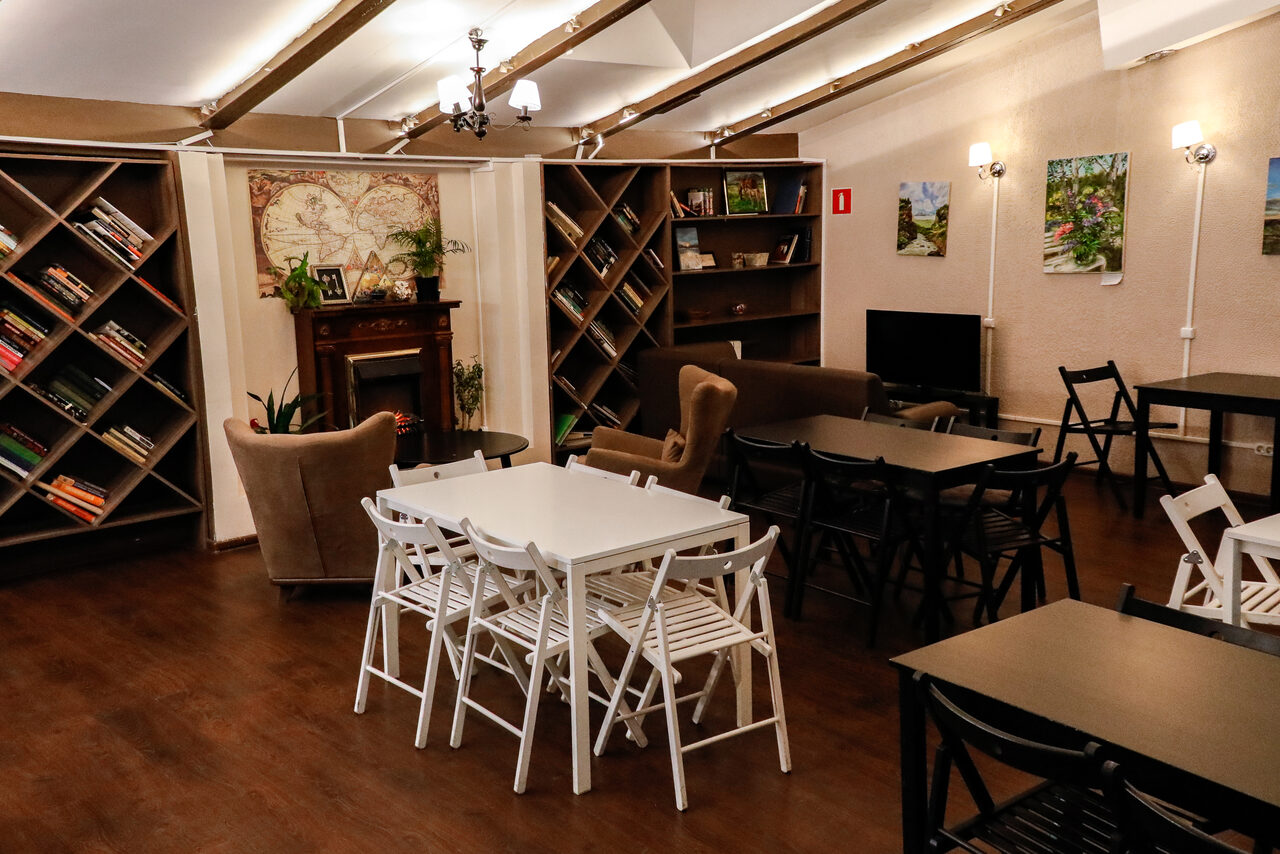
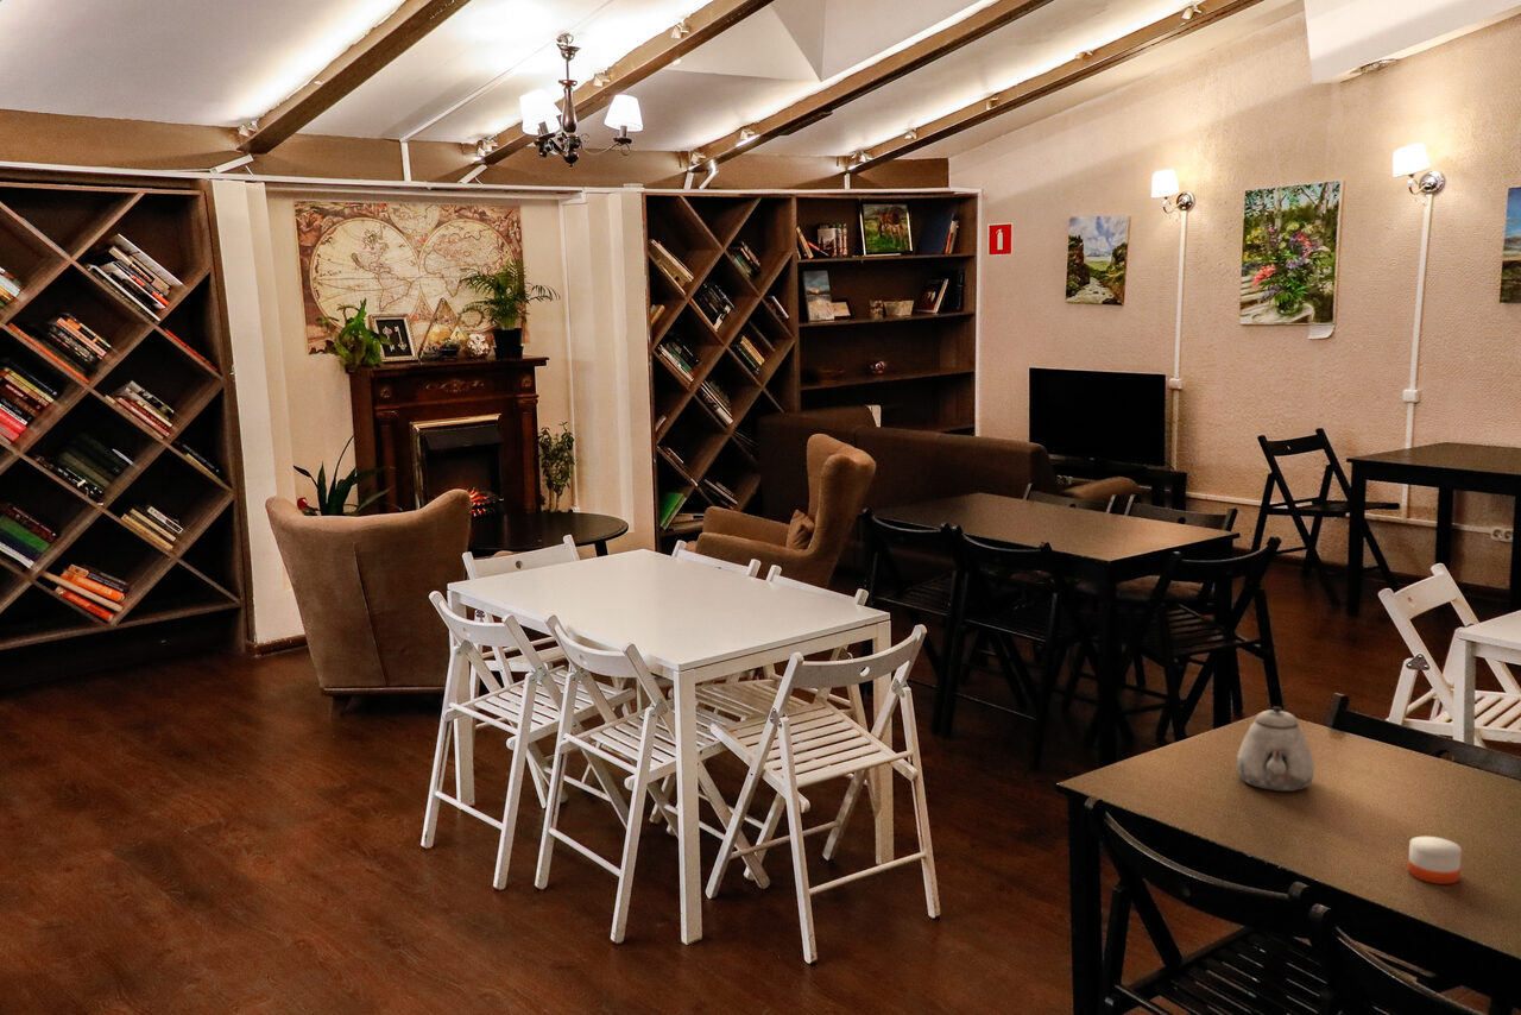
+ candle [1407,817,1463,885]
+ teapot [1236,705,1315,793]
